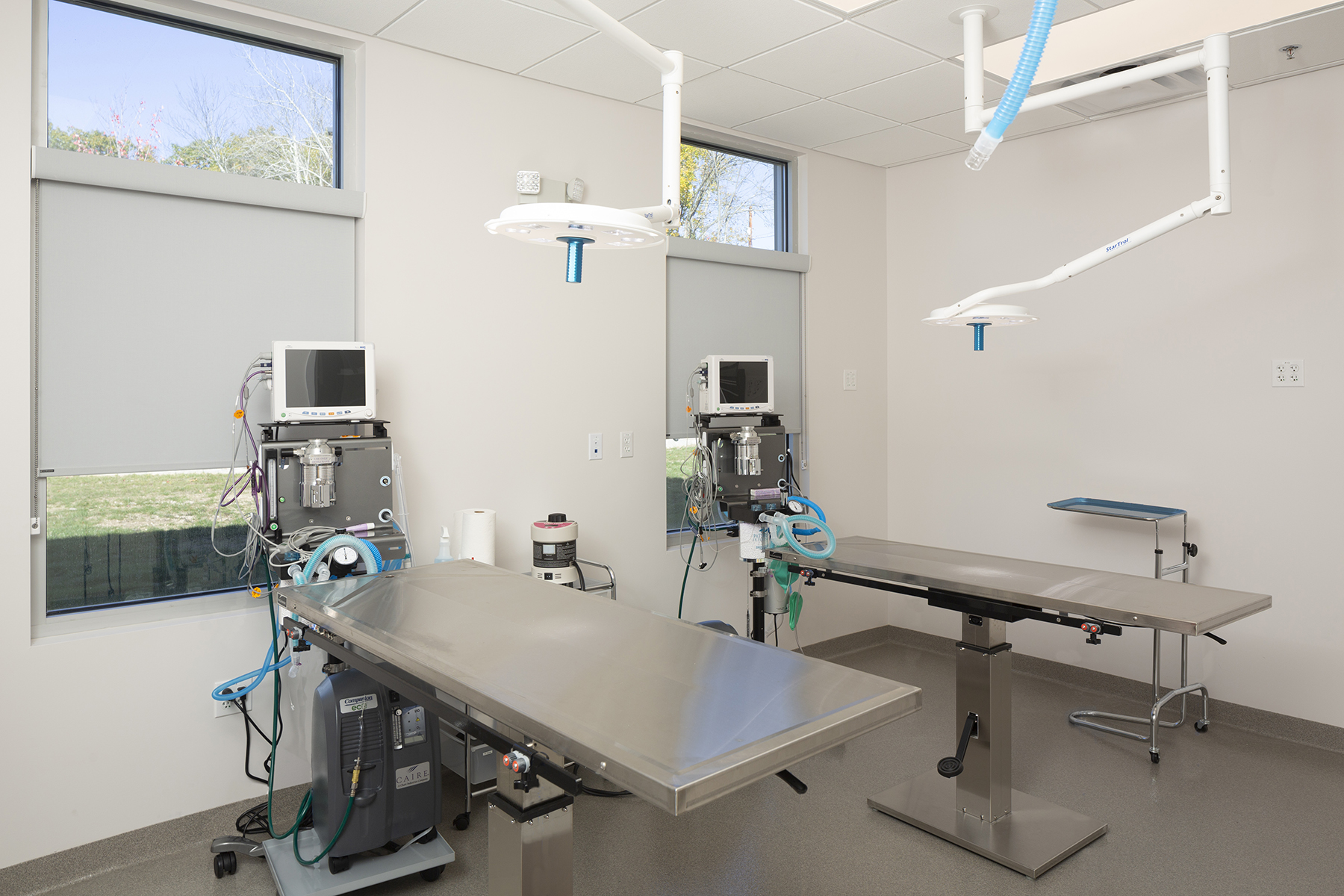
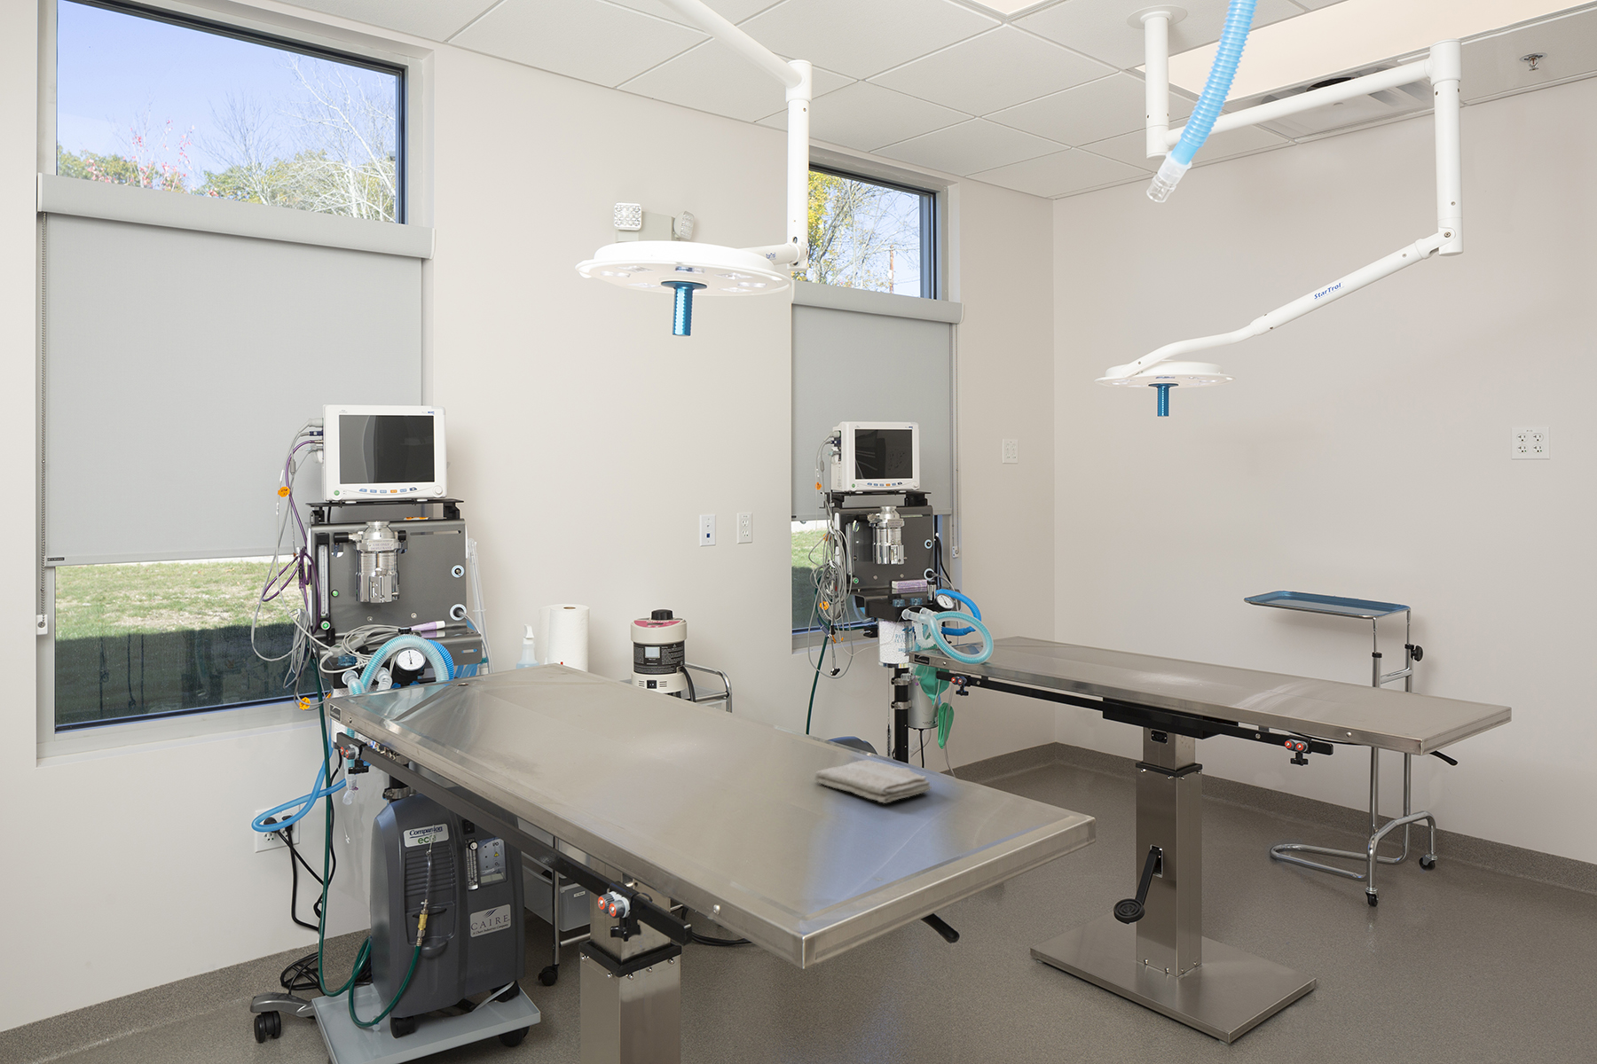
+ washcloth [814,759,933,804]
